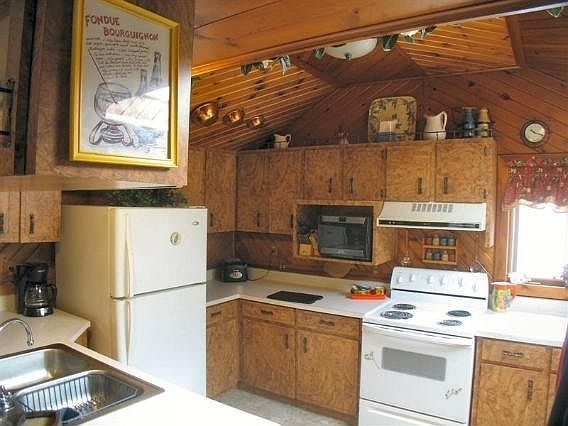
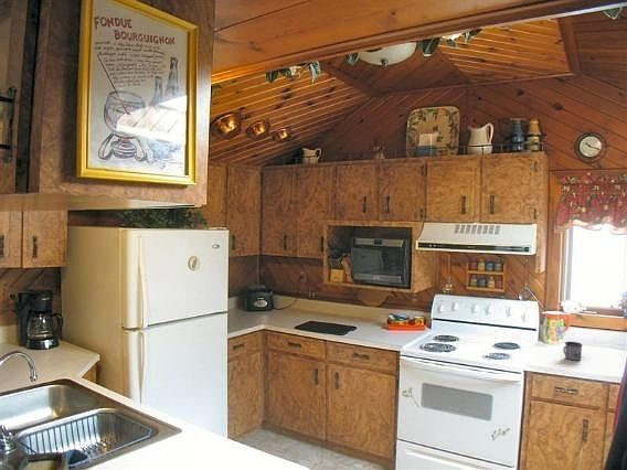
+ mug [562,341,584,362]
